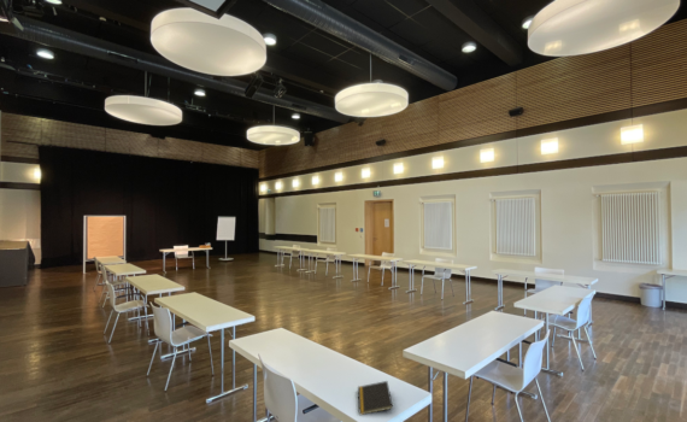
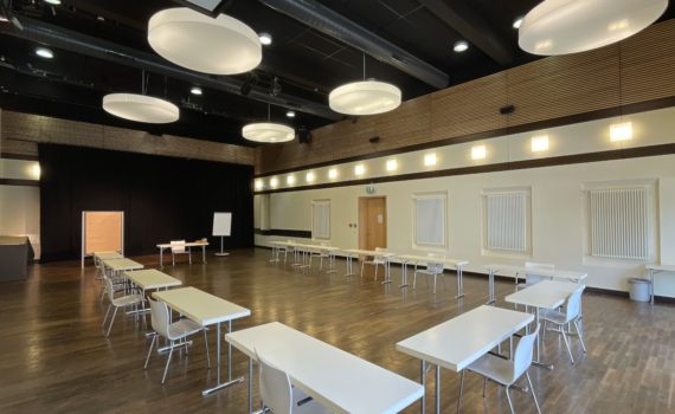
- notepad [357,380,394,416]
